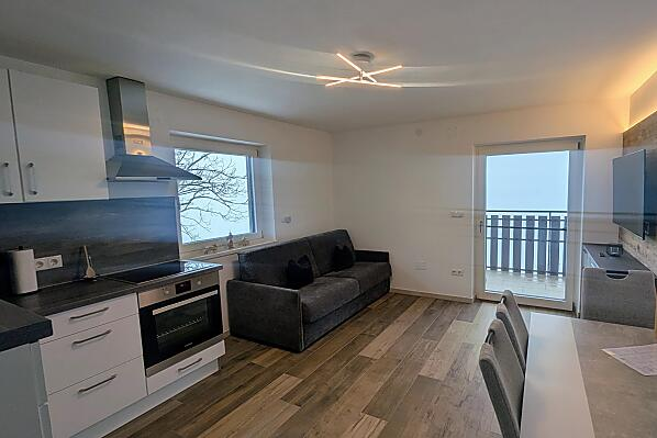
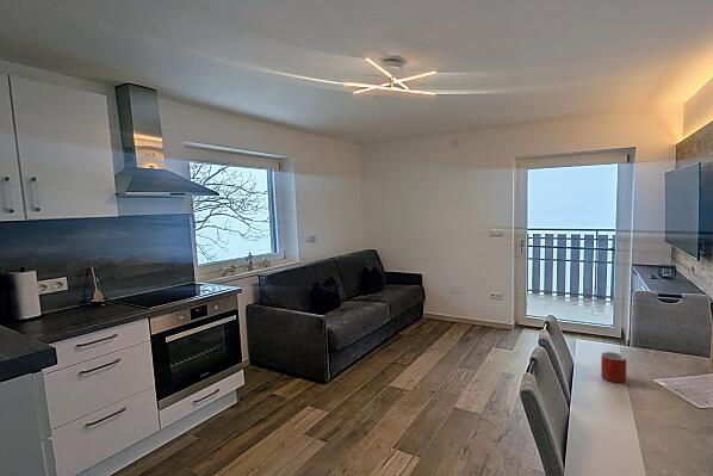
+ mug [600,351,627,384]
